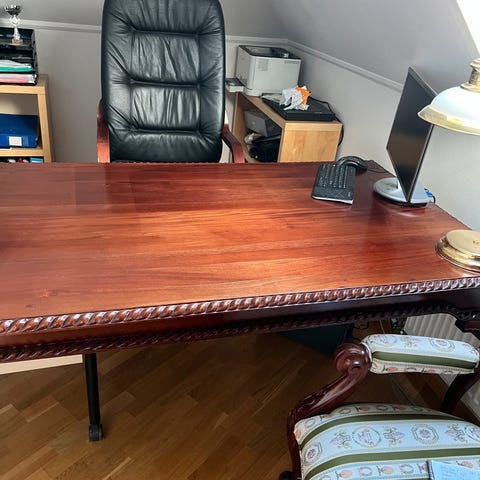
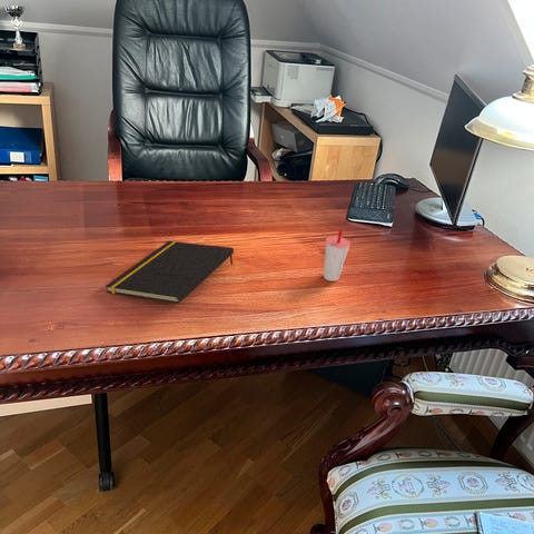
+ notepad [105,240,235,305]
+ cup [323,228,352,283]
